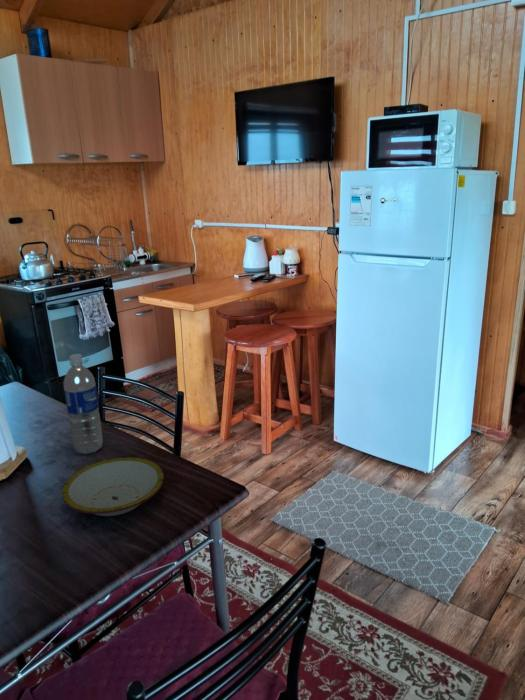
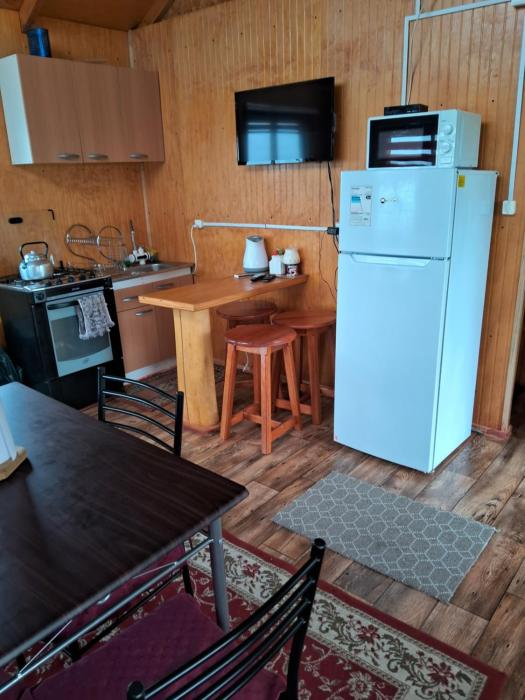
- bowl [61,456,165,517]
- water bottle [63,353,104,455]
